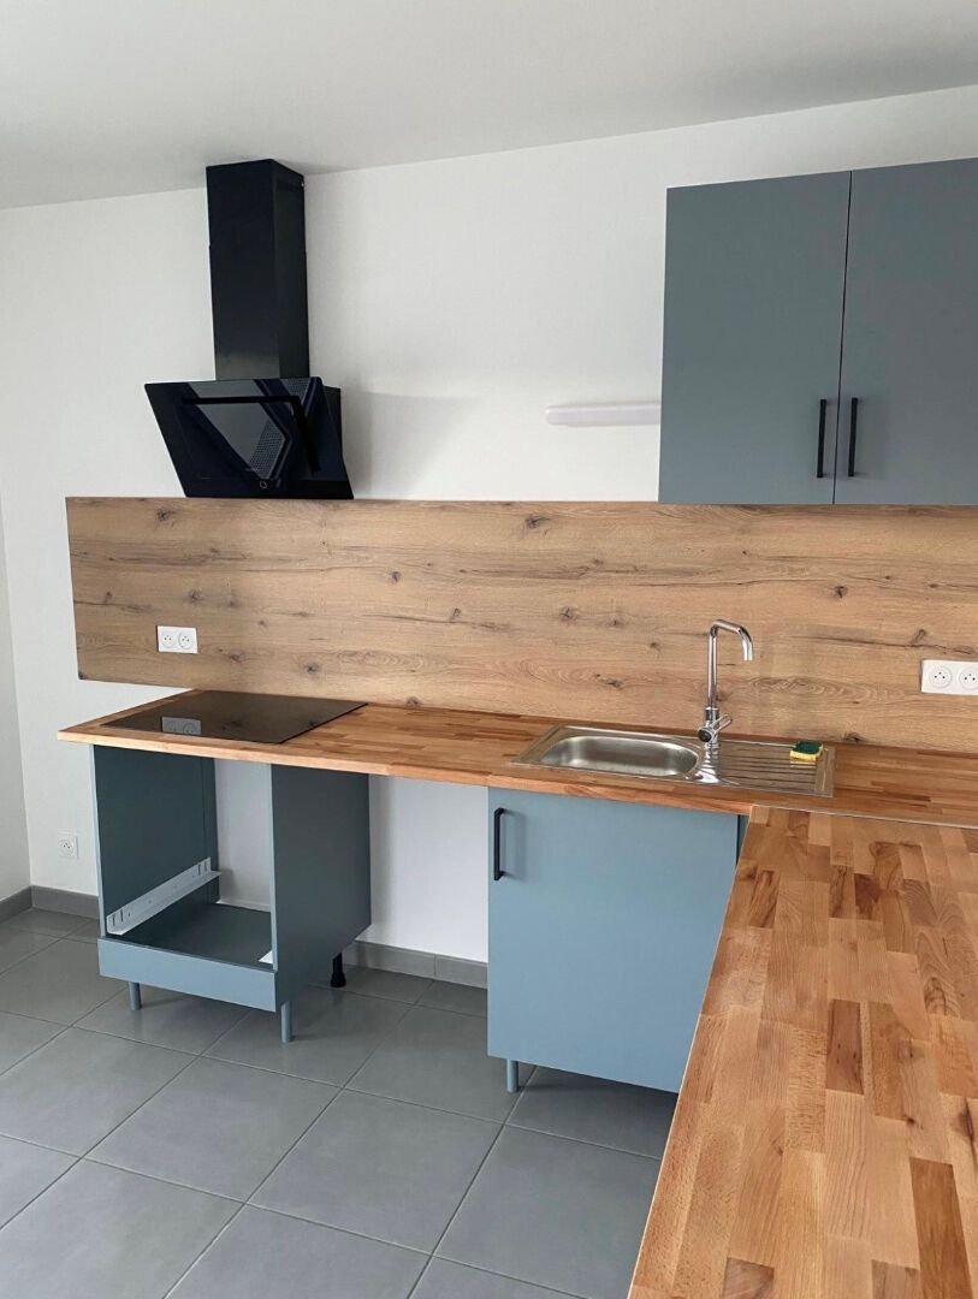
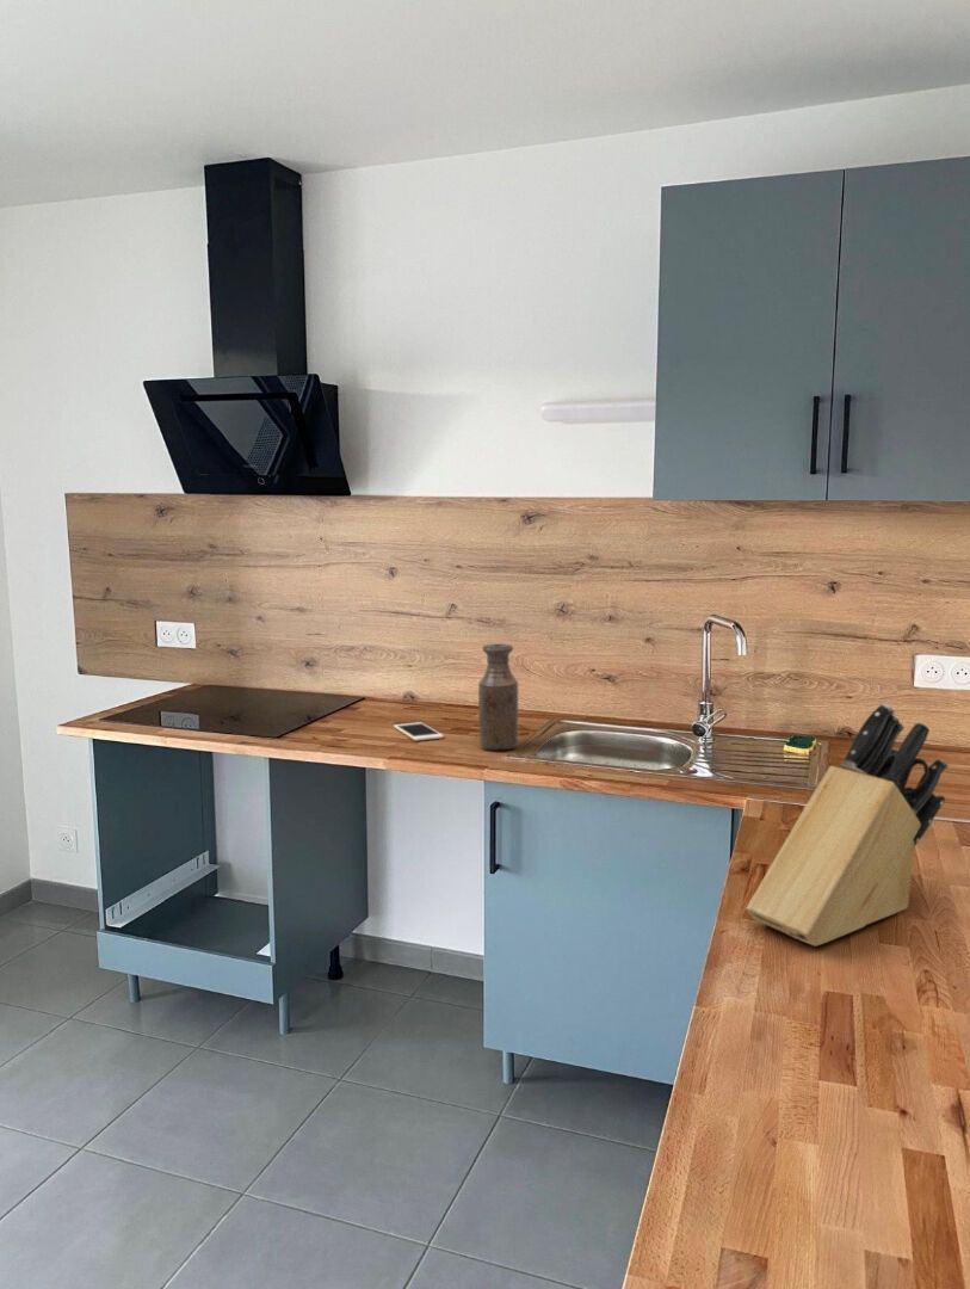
+ cell phone [393,721,445,742]
+ bottle [477,642,519,751]
+ knife block [745,702,949,948]
